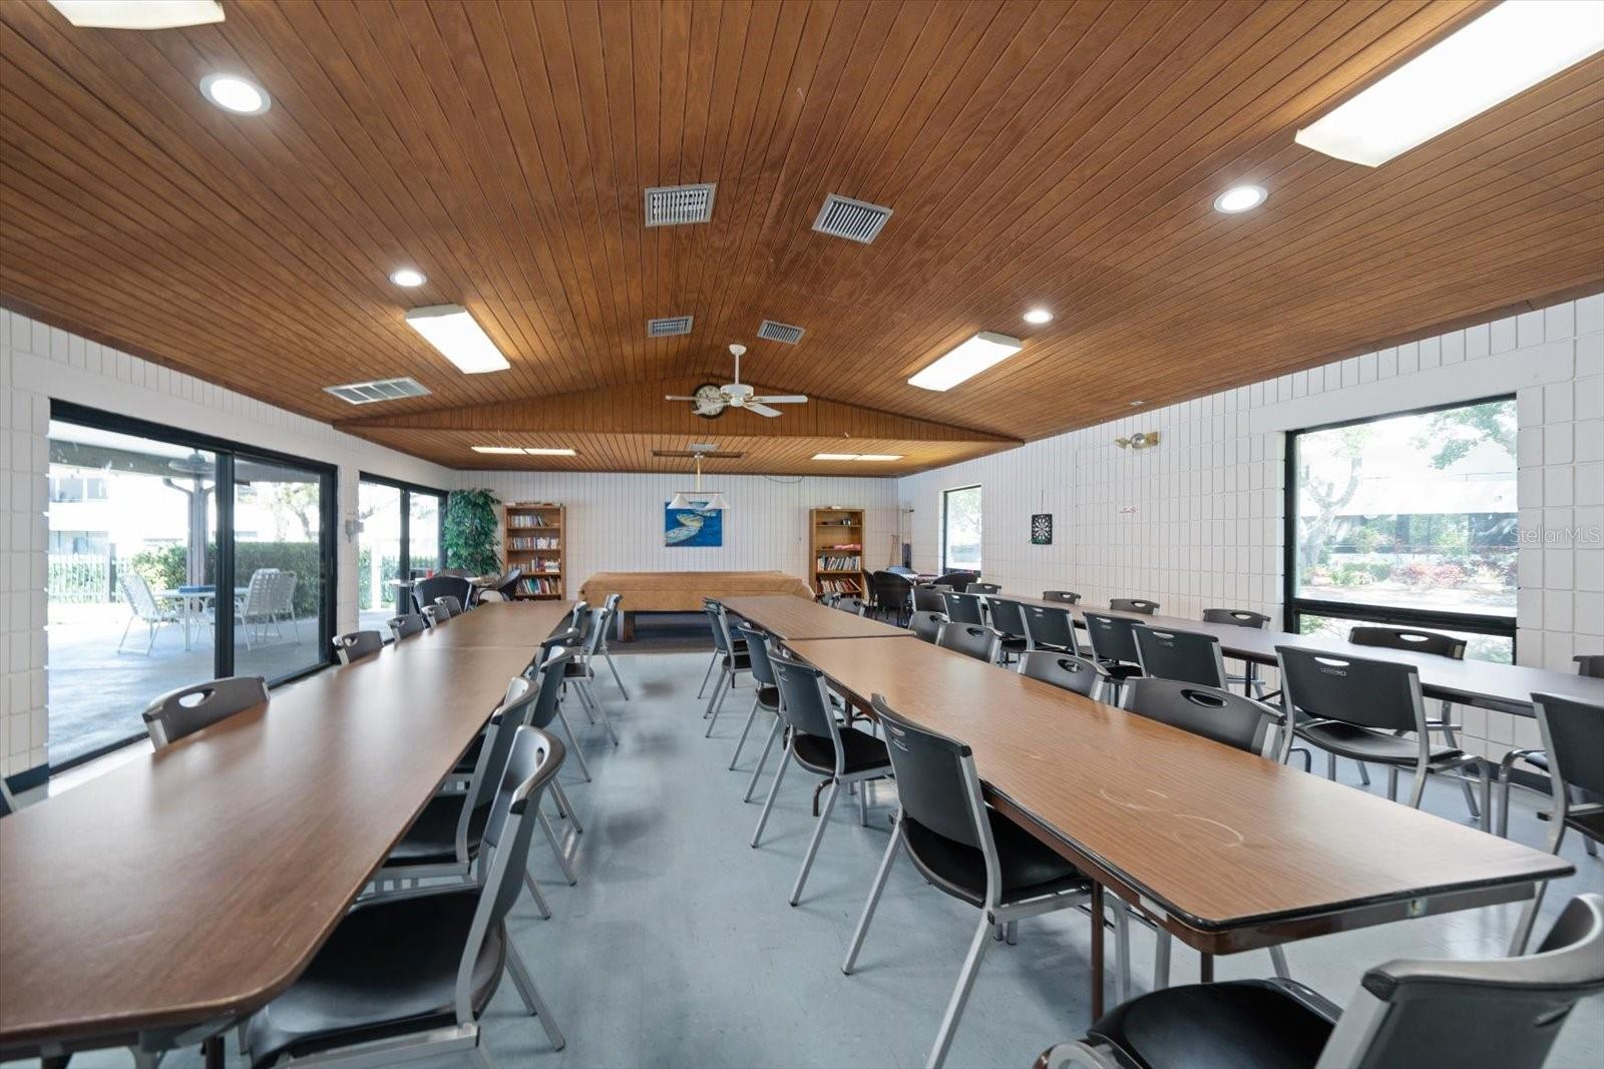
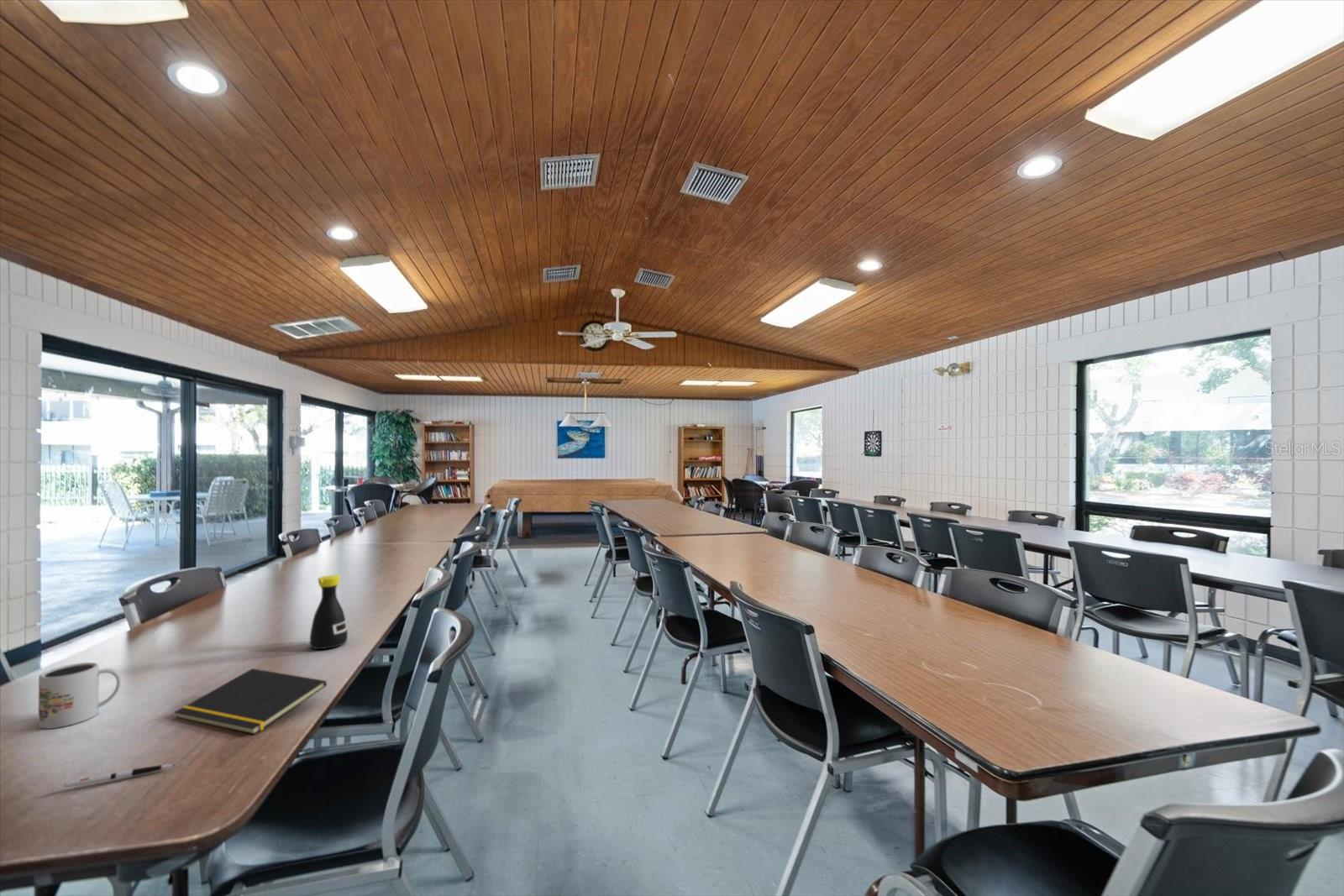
+ mug [38,662,122,730]
+ bottle [309,574,349,650]
+ notepad [174,668,328,736]
+ pen [63,763,176,789]
